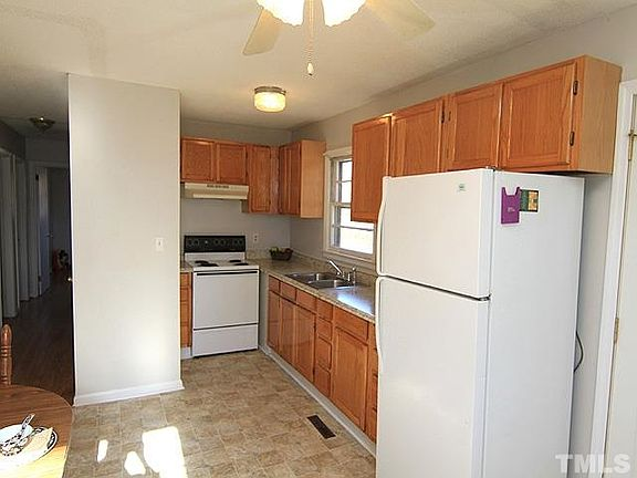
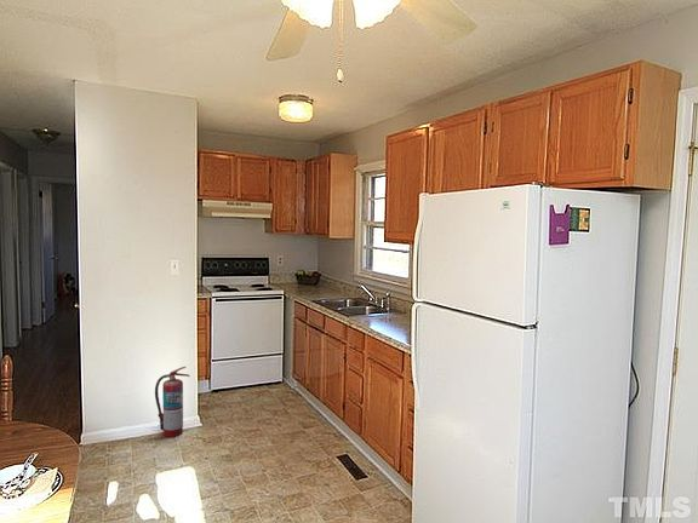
+ fire extinguisher [154,366,190,438]
